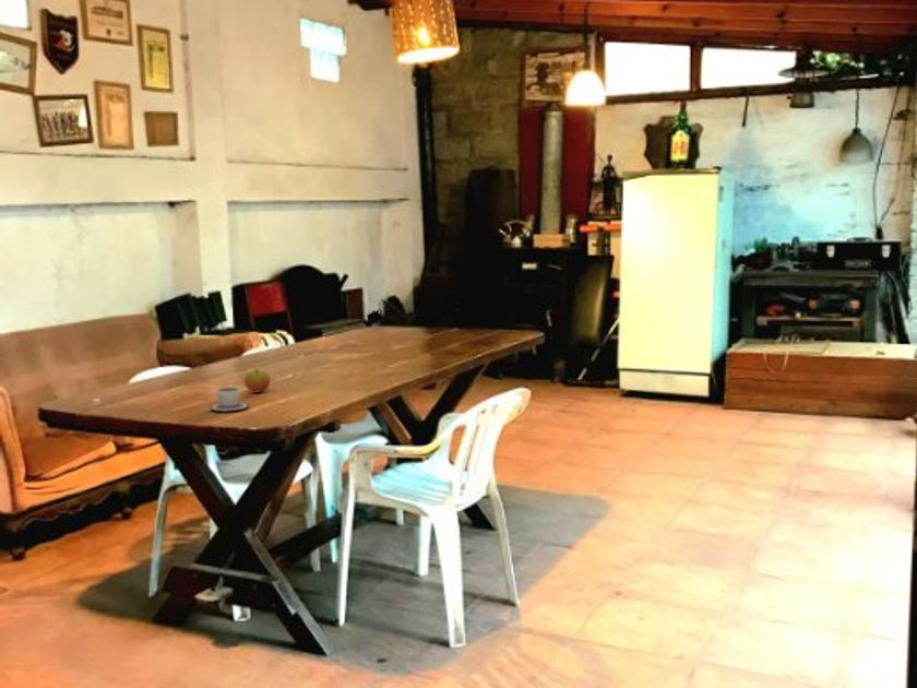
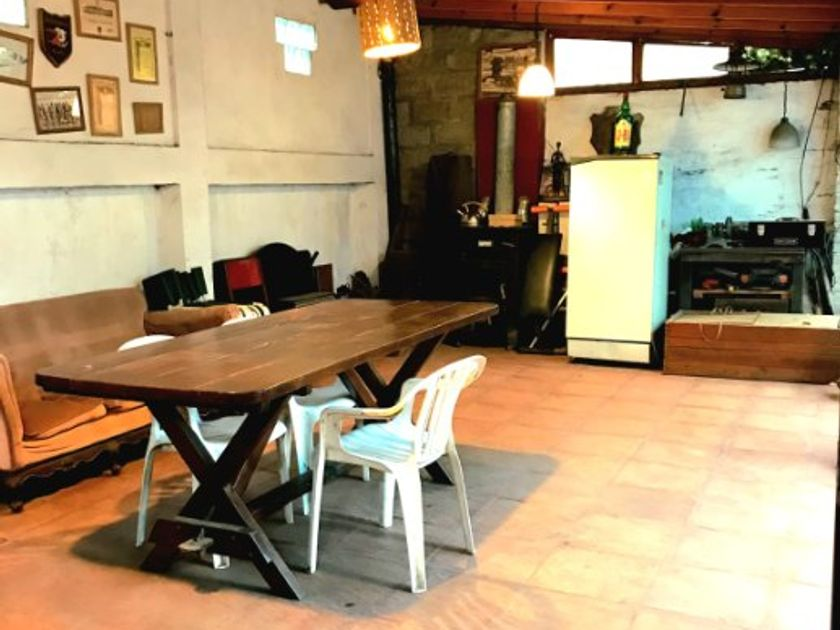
- cup [209,387,250,413]
- apple [243,368,272,394]
